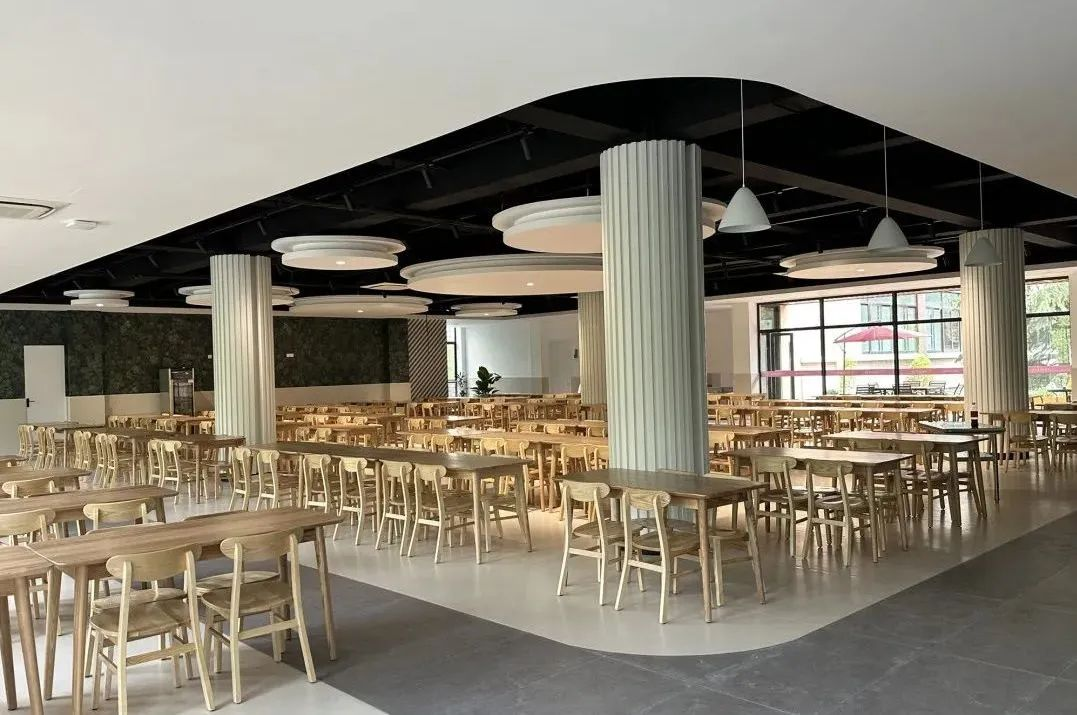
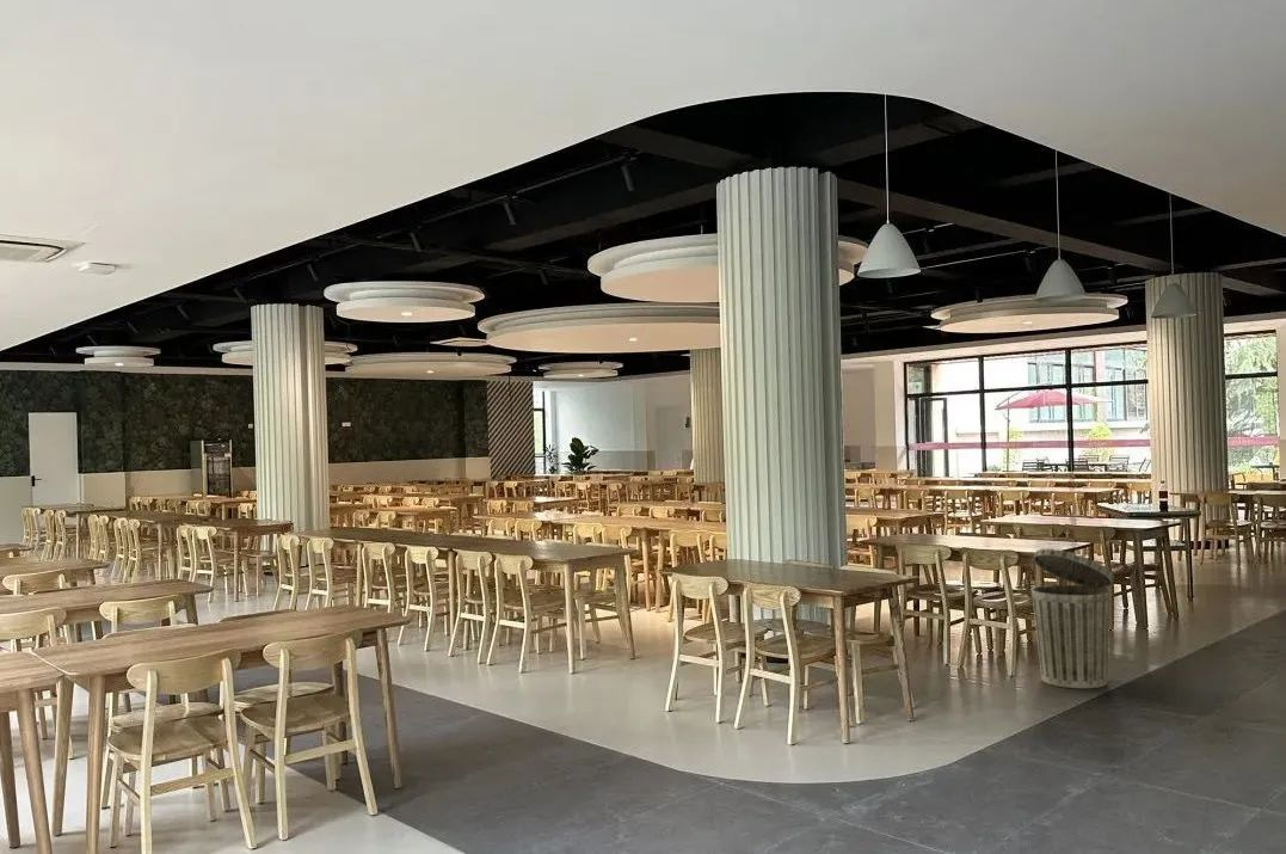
+ trash can [1030,547,1115,689]
